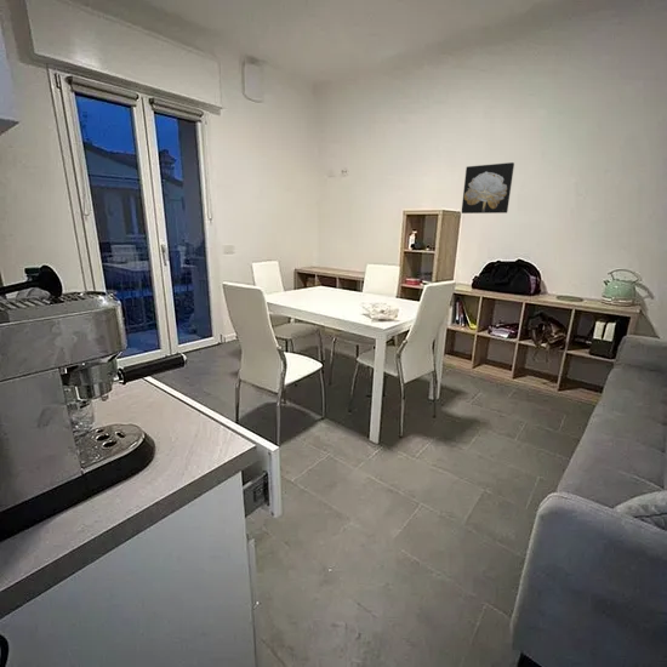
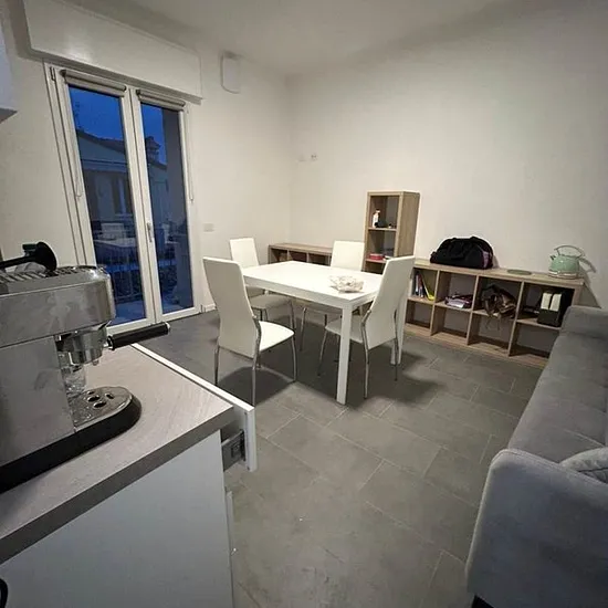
- wall art [461,161,515,215]
